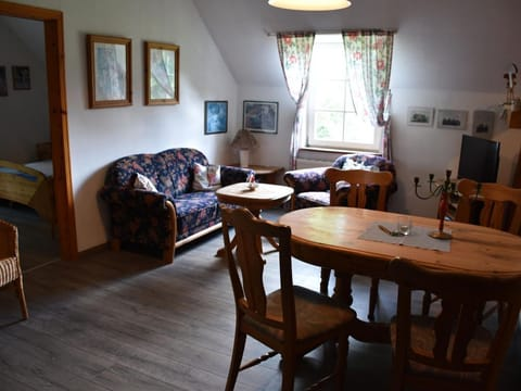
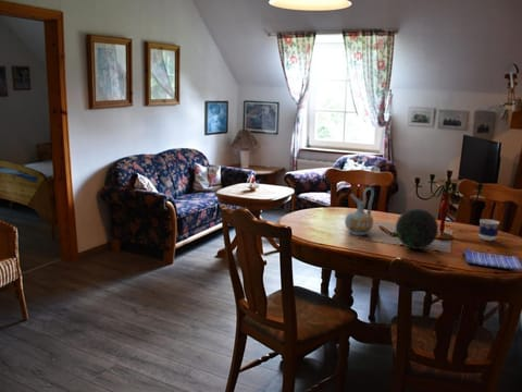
+ cup [477,218,500,242]
+ decorative orb [395,207,439,250]
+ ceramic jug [344,186,375,236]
+ dish towel [463,248,522,271]
